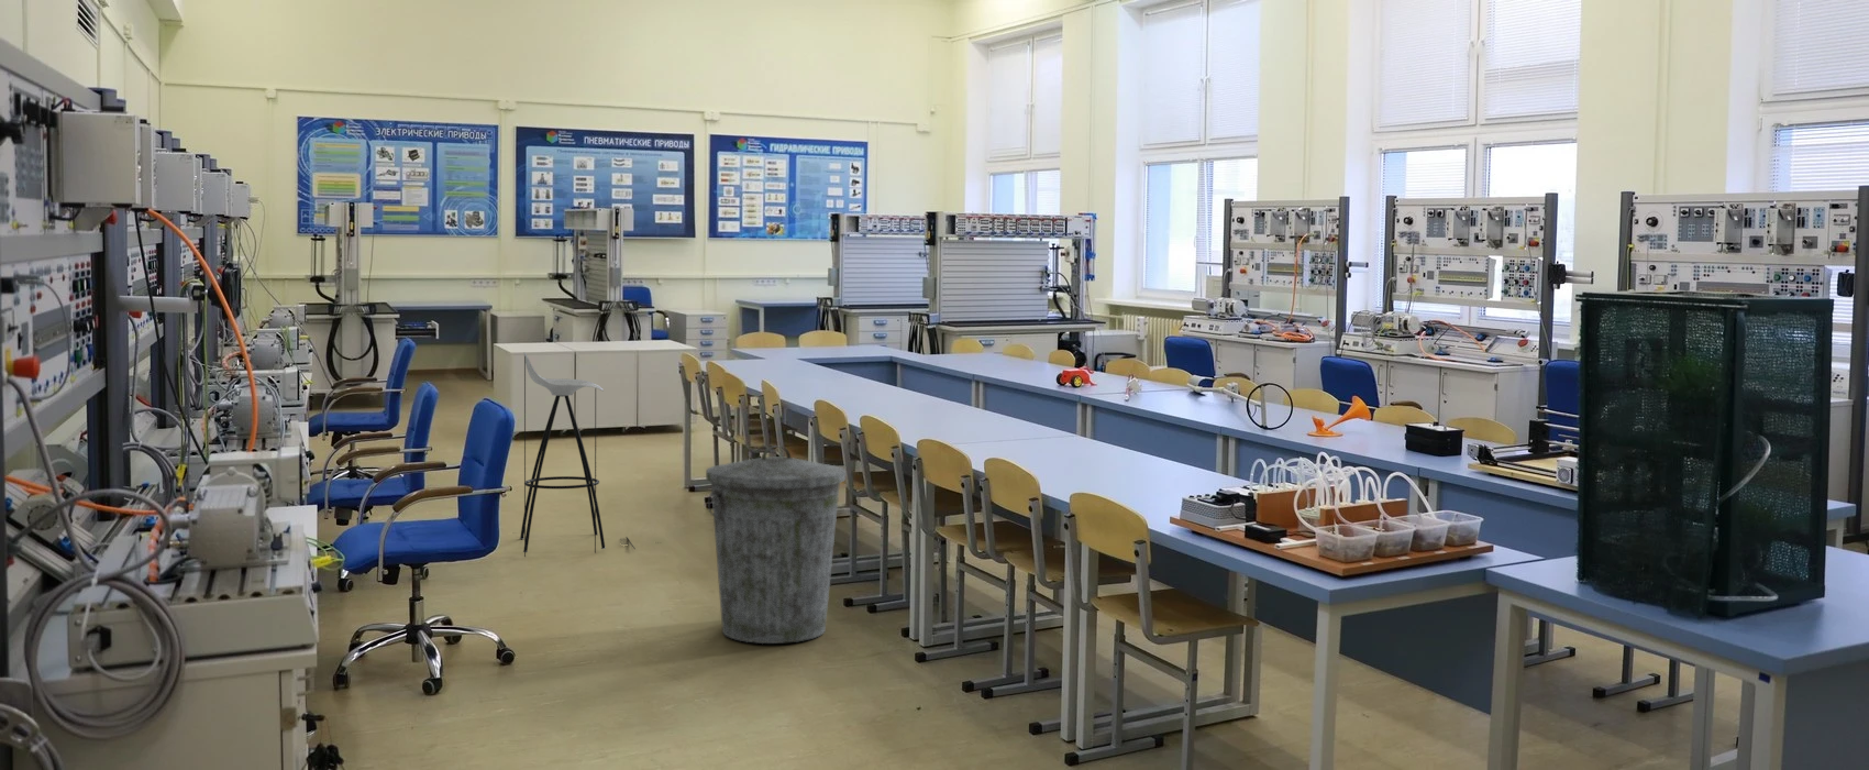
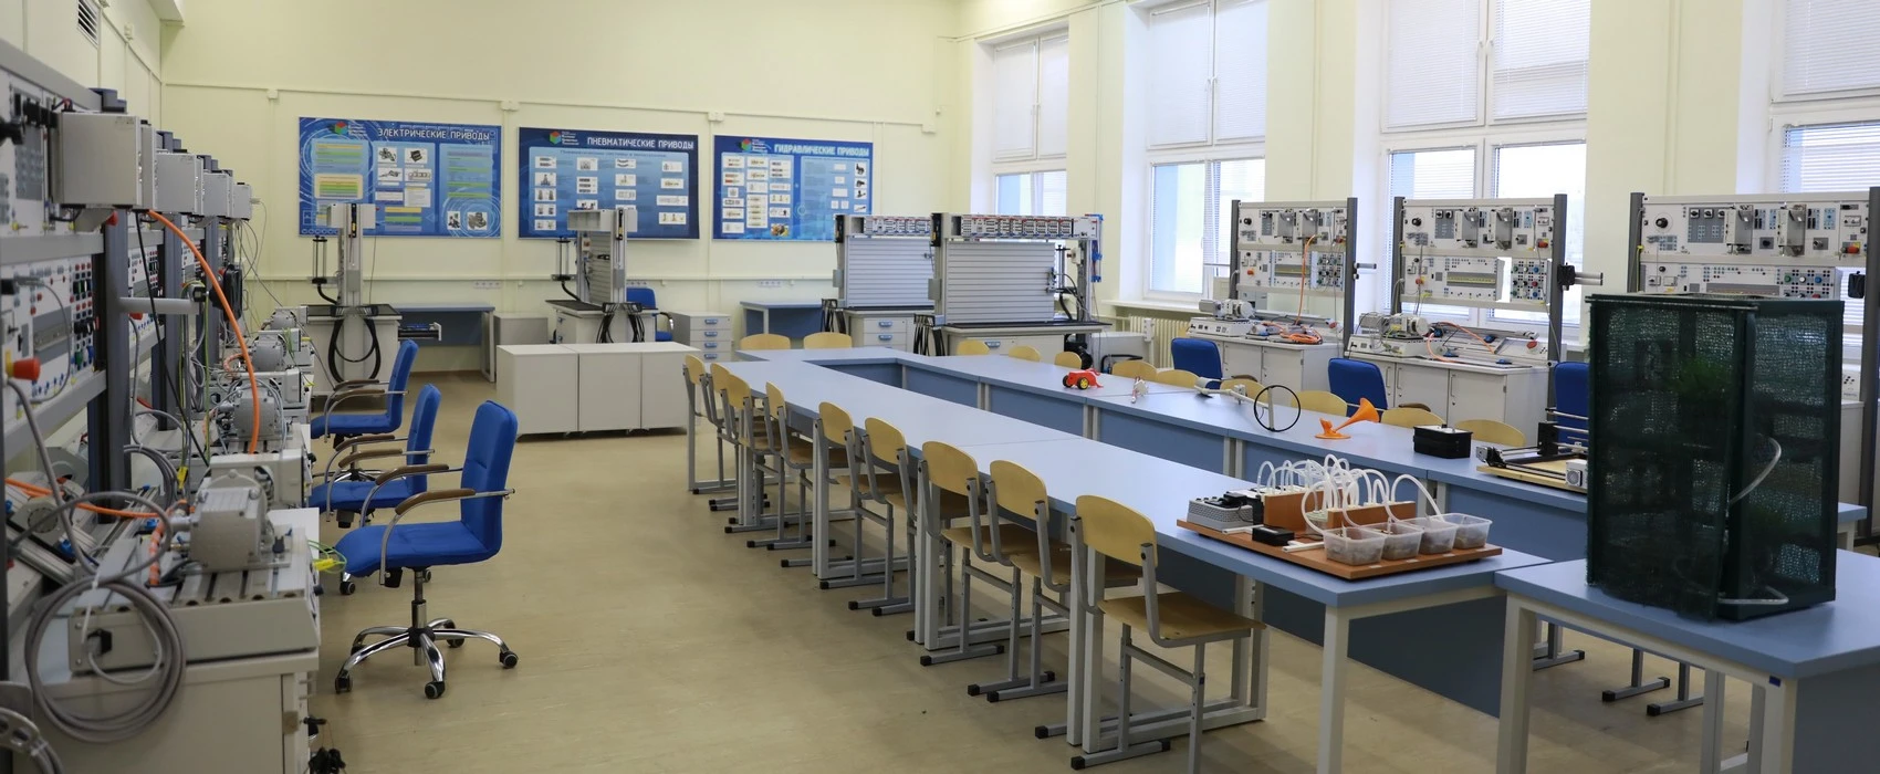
- stool [514,350,662,558]
- trash can [704,445,846,645]
